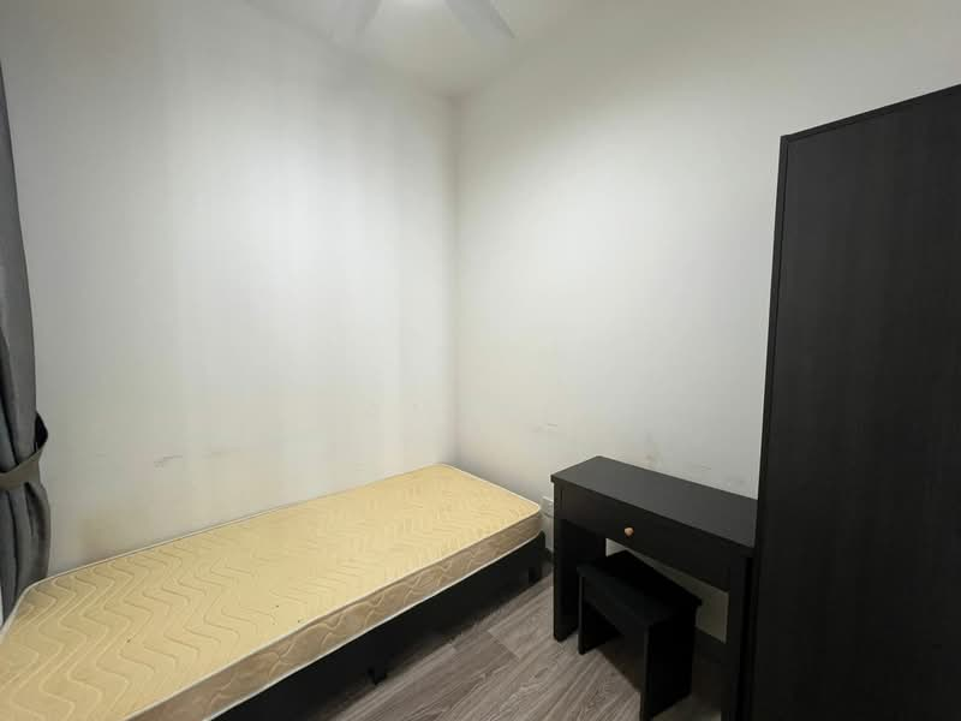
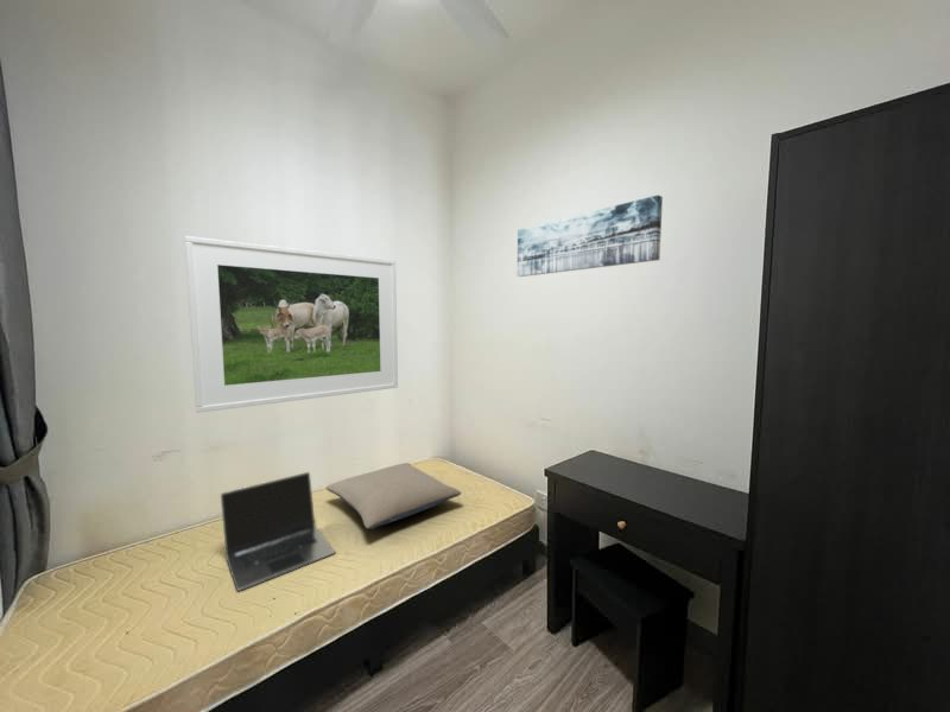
+ laptop [220,471,336,592]
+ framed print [183,235,399,414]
+ pillow [324,462,462,530]
+ wall art [517,193,664,278]
